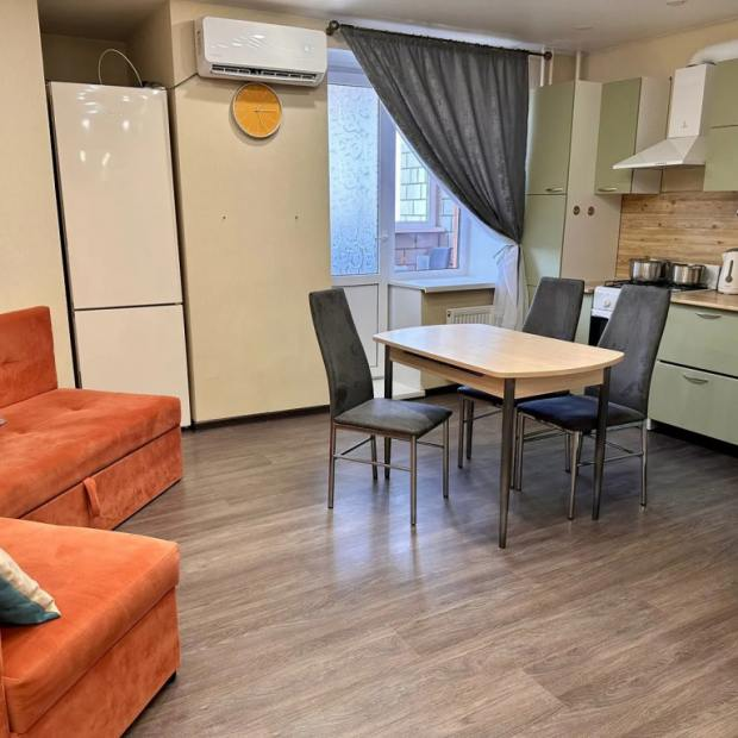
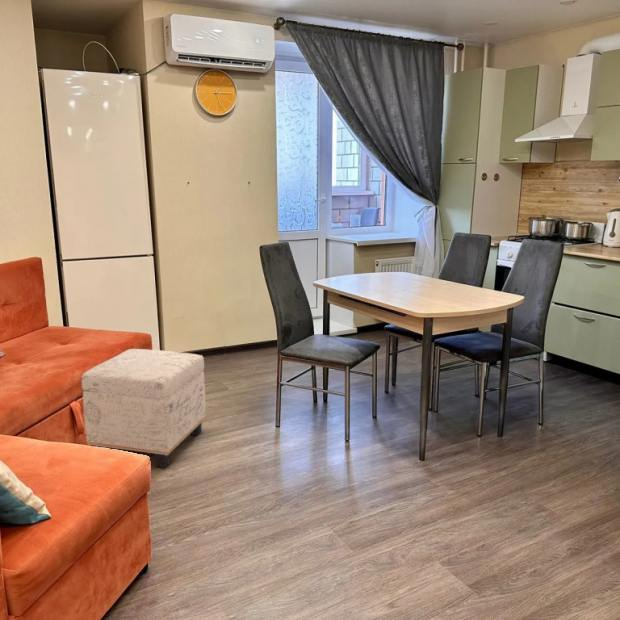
+ ottoman [81,348,207,469]
